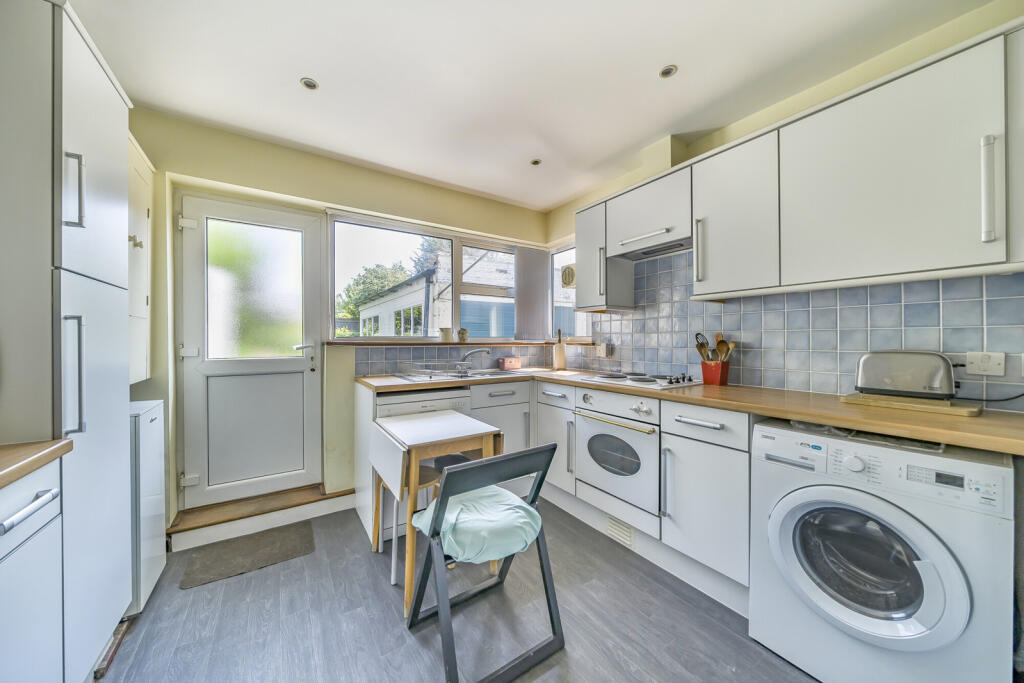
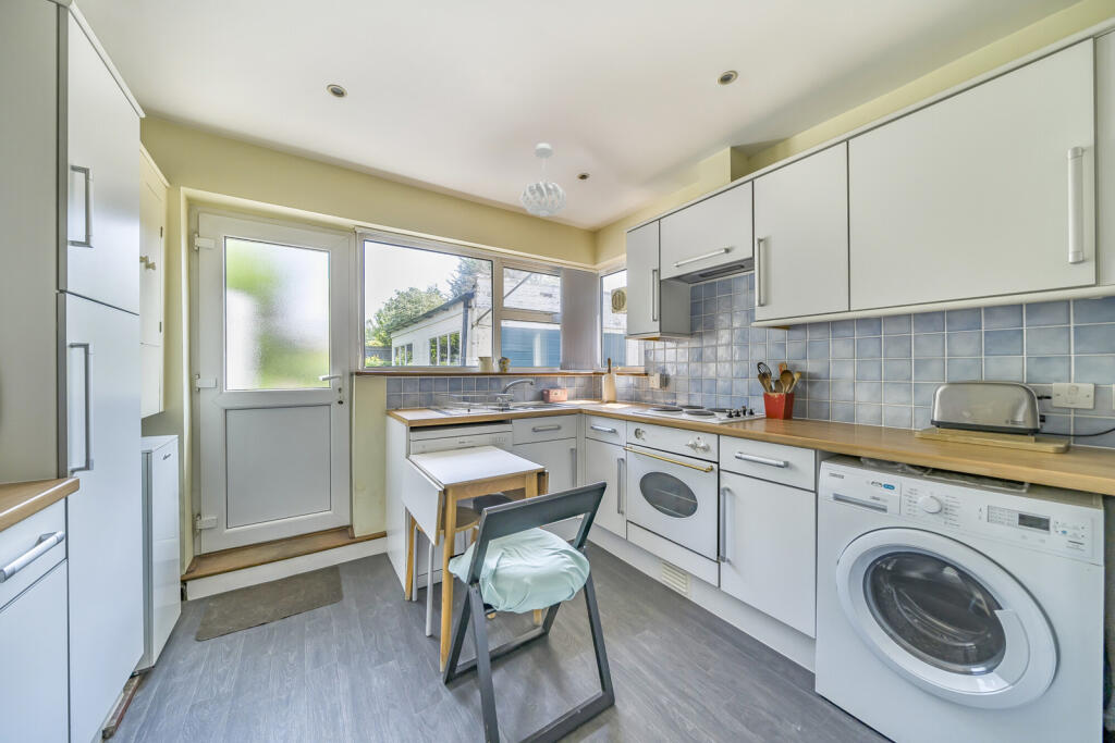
+ pendant light [519,141,568,218]
